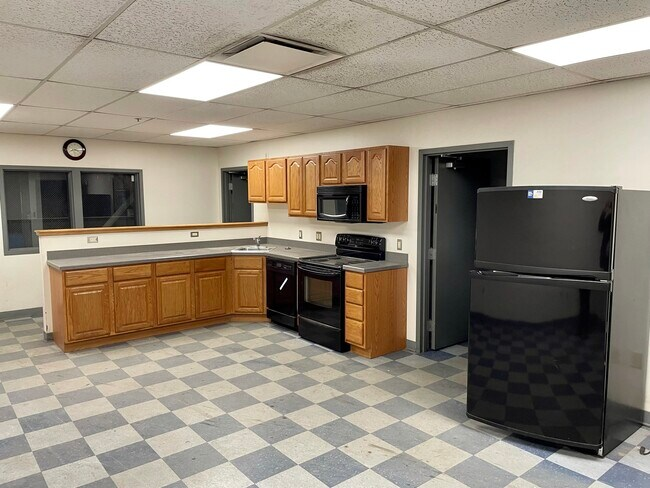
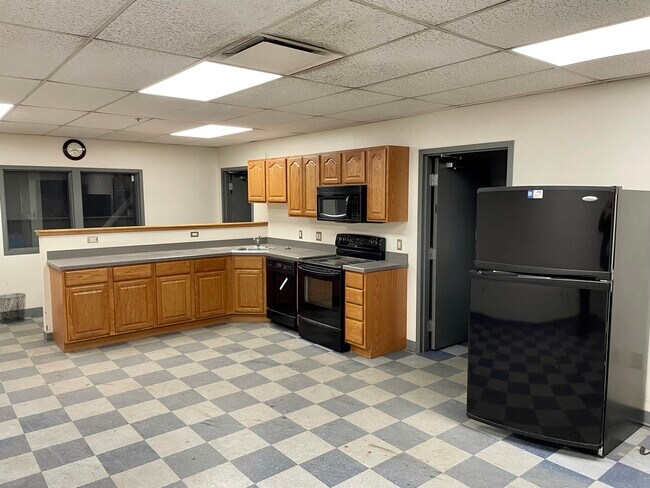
+ waste bin [0,292,27,325]
